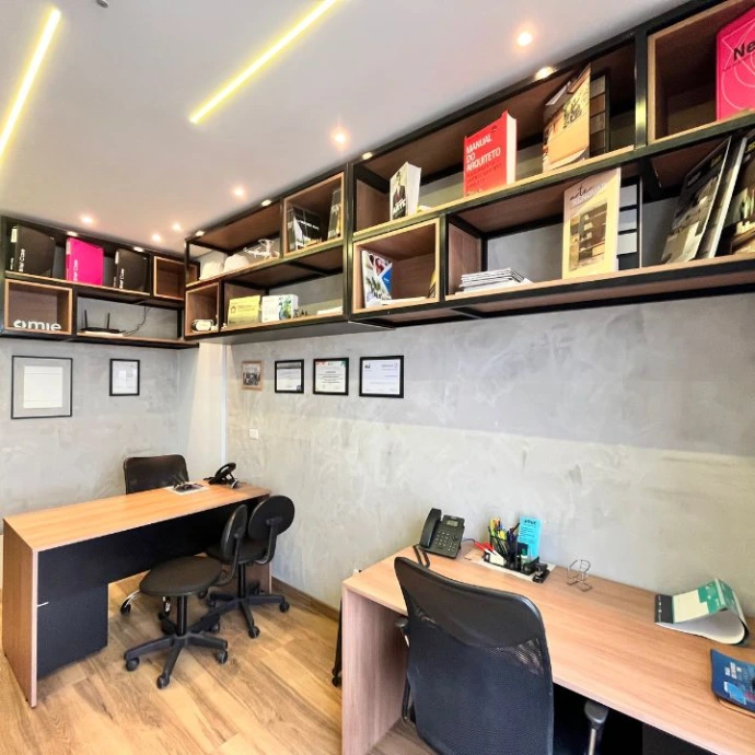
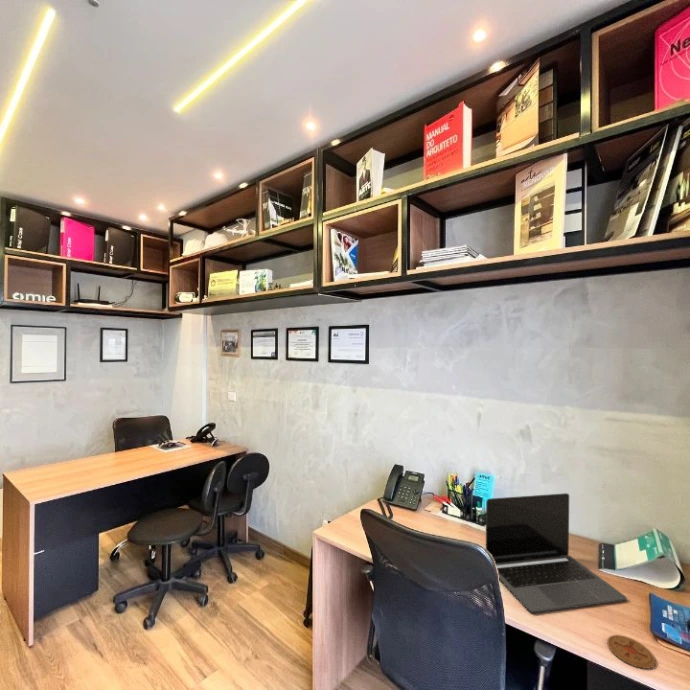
+ coaster [606,634,656,670]
+ laptop [485,492,628,614]
